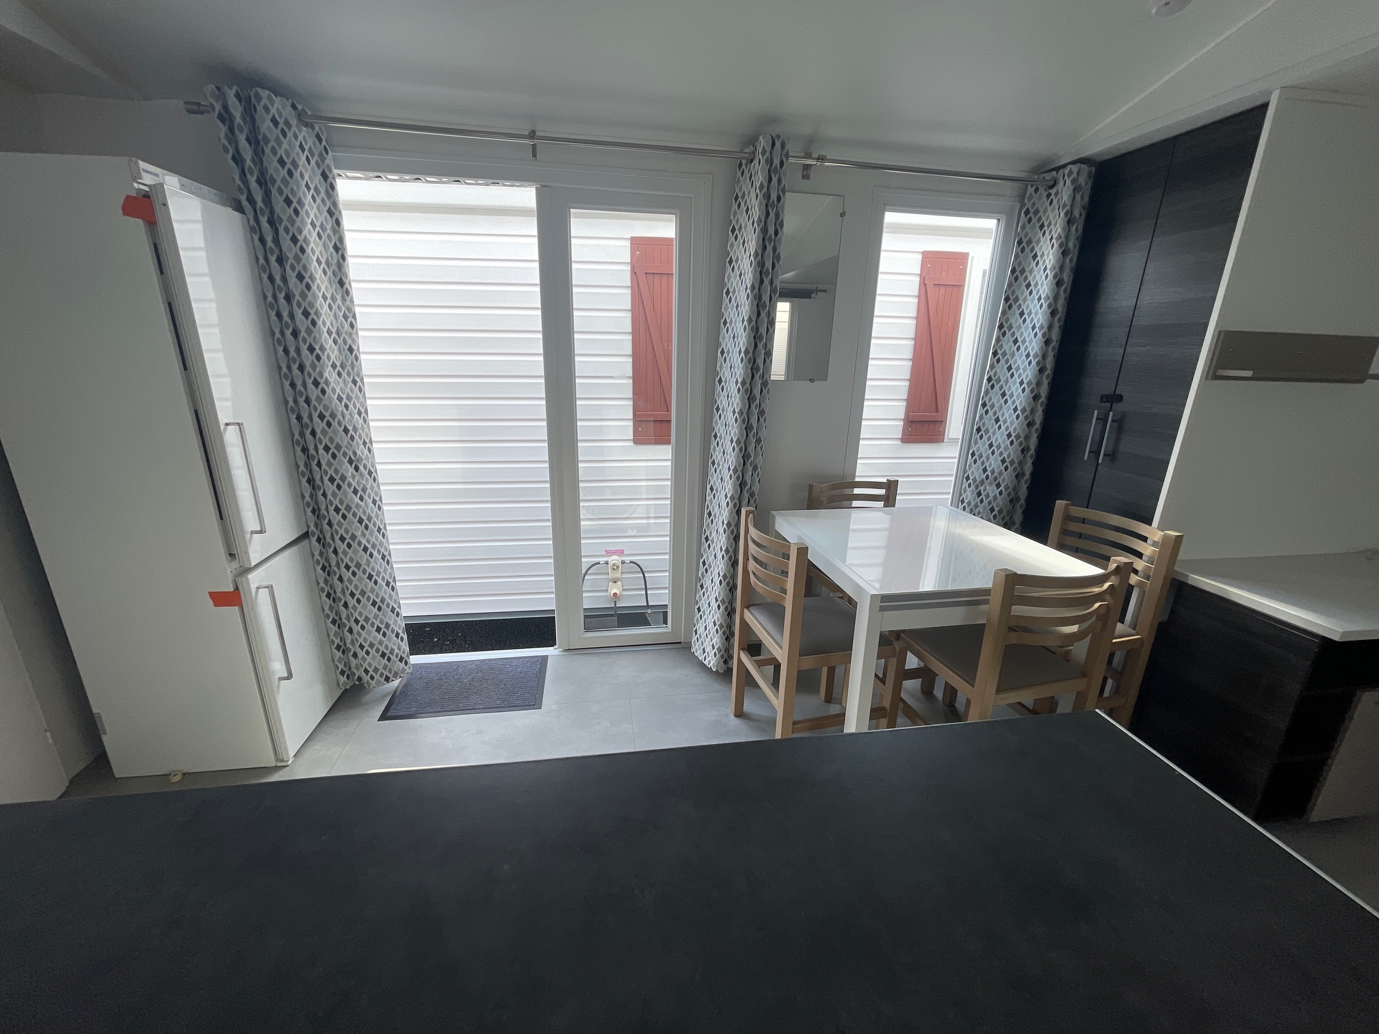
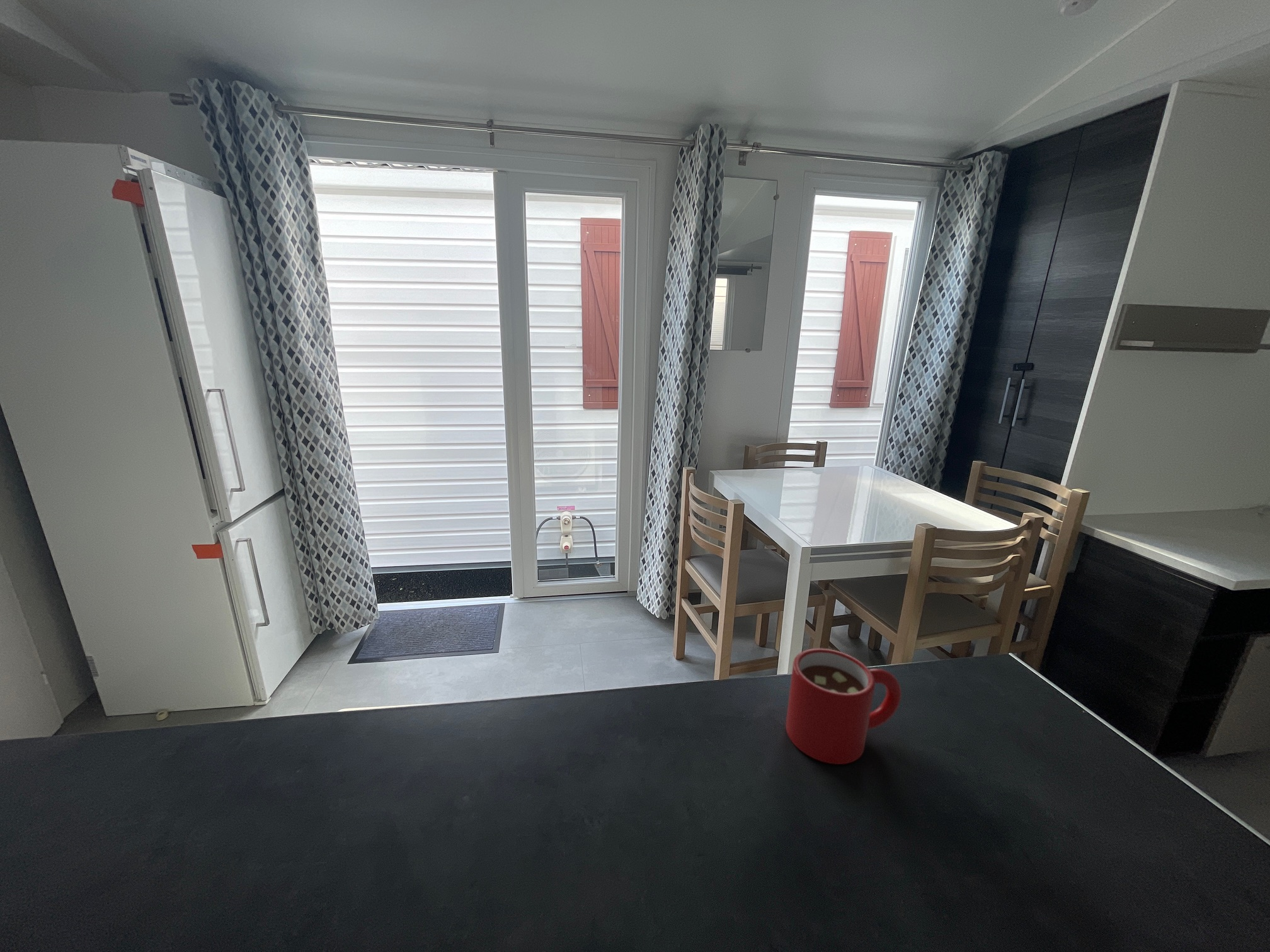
+ mug [785,648,902,765]
